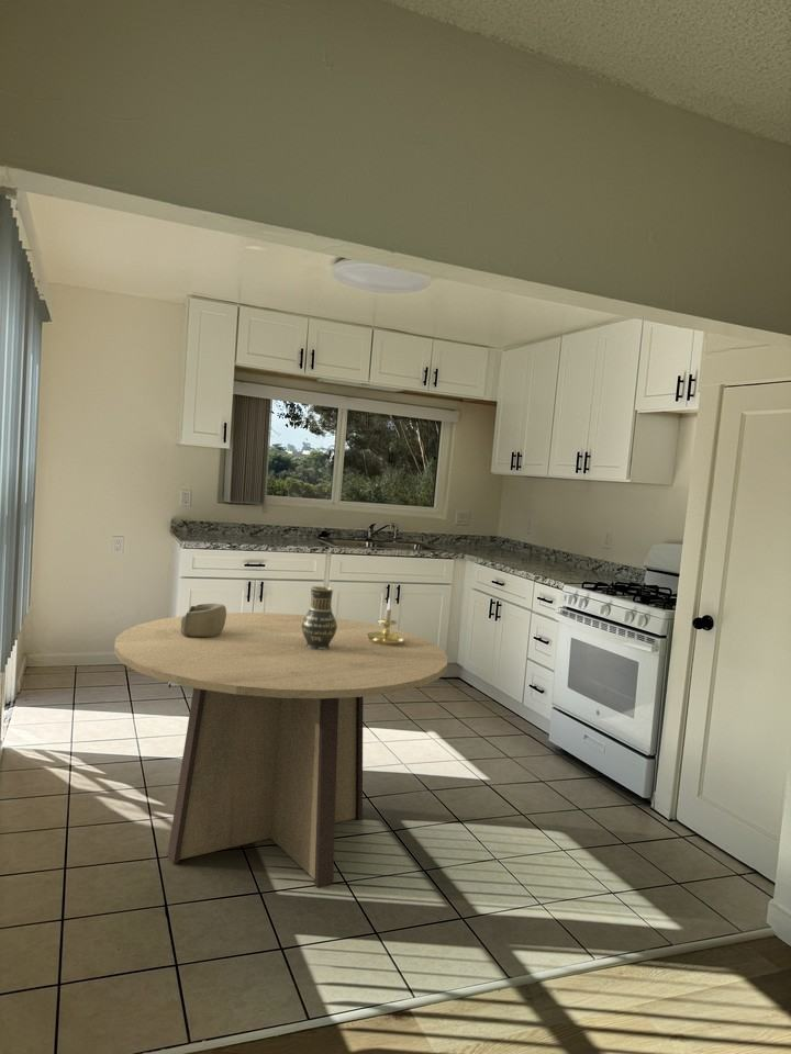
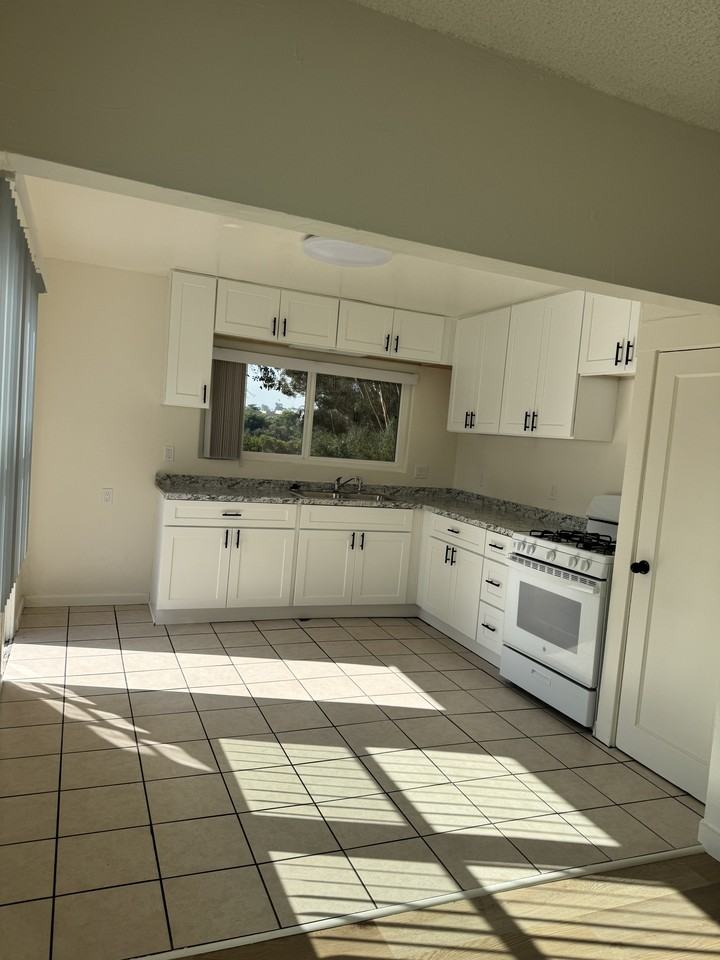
- candle holder [367,597,404,646]
- decorative bowl [181,603,227,638]
- dining table [113,612,449,888]
- vase [301,585,337,650]
